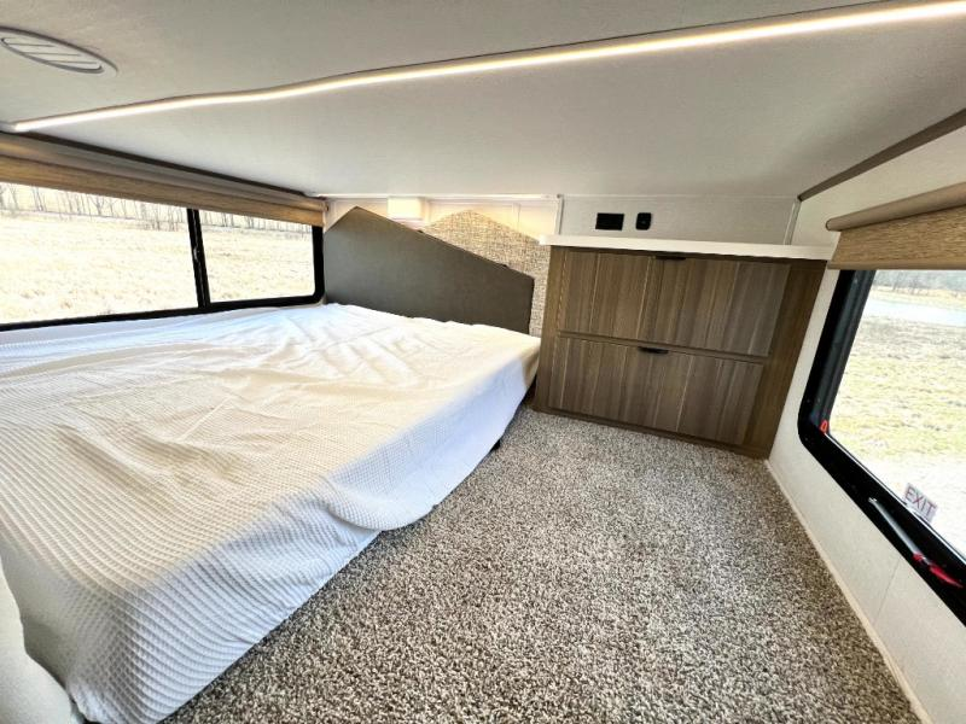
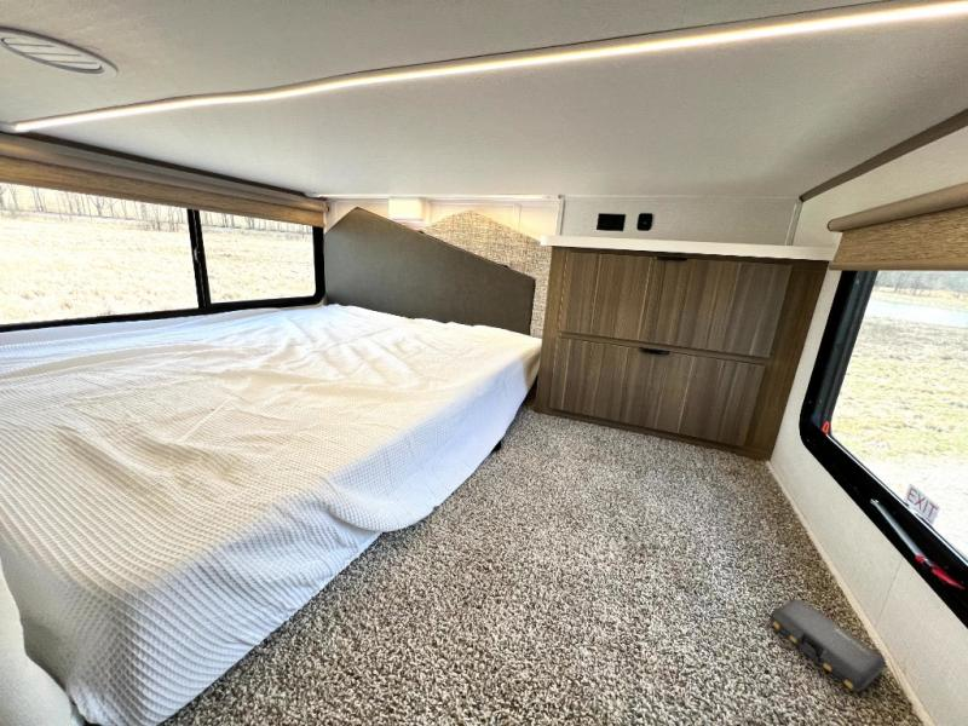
+ bag [767,598,887,695]
